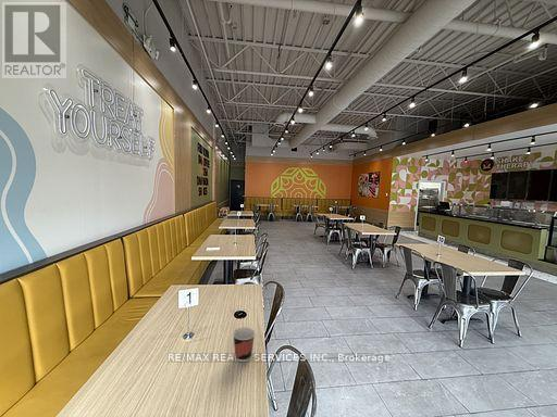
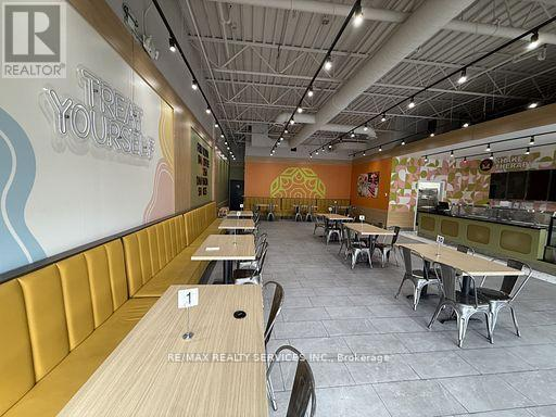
- cup [232,326,256,363]
